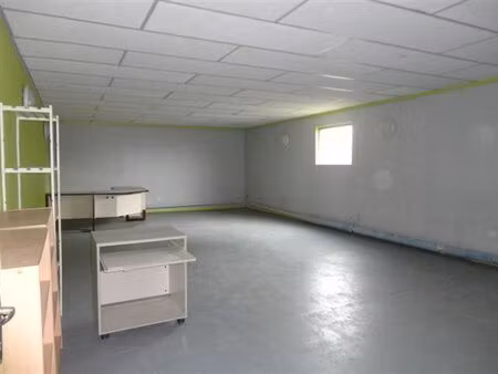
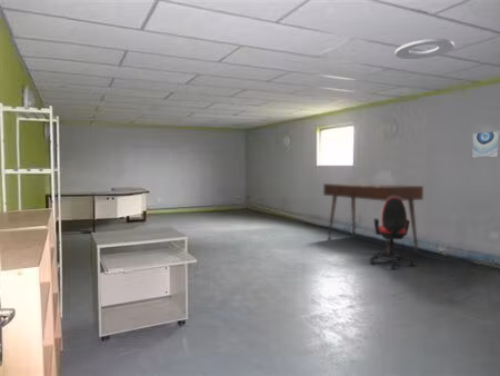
+ ceiling light [394,38,456,60]
+ desk [322,182,424,254]
+ office chair [369,197,417,270]
+ wall art [471,130,500,159]
